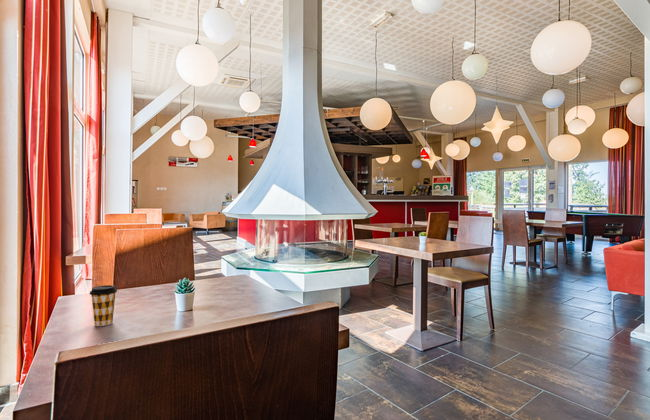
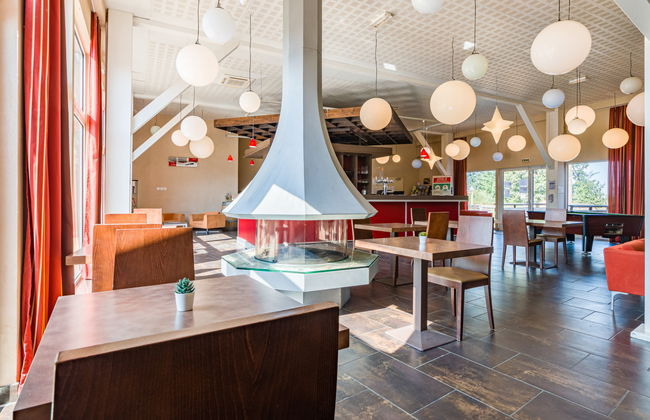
- coffee cup [89,284,118,327]
